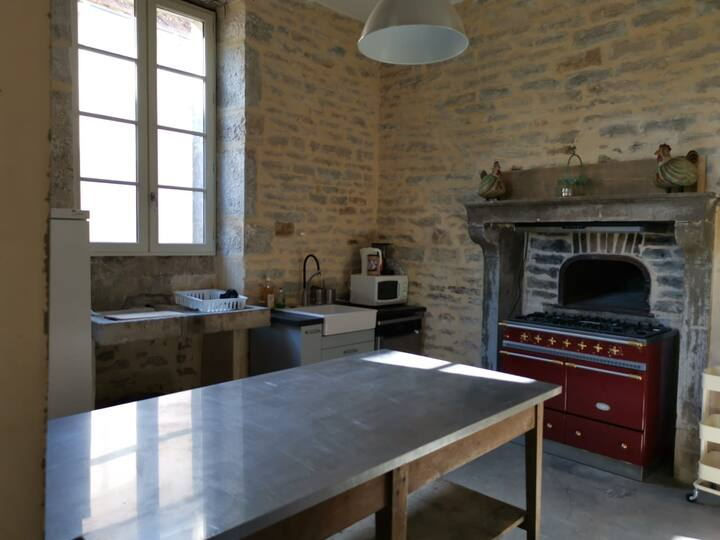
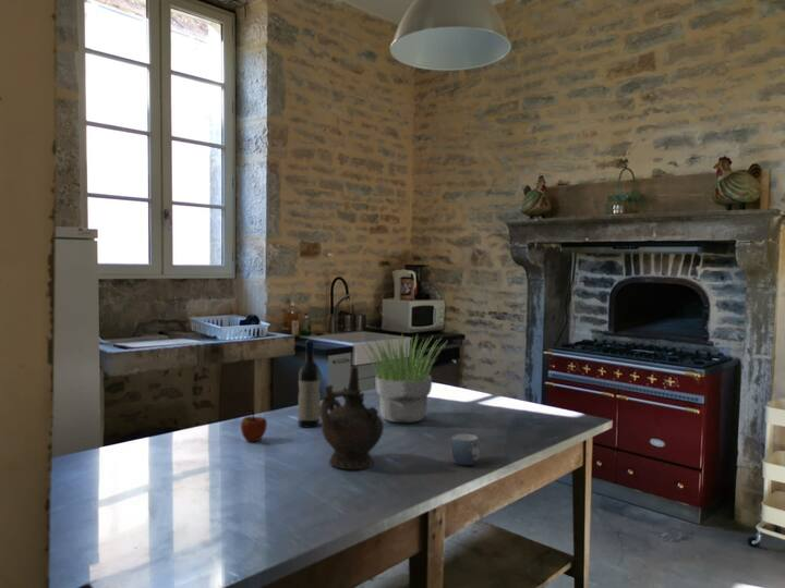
+ potted plant [359,333,448,424]
+ mug [450,432,482,466]
+ ceremonial vessel [319,365,385,470]
+ wine bottle [298,339,322,428]
+ apple [240,409,268,443]
